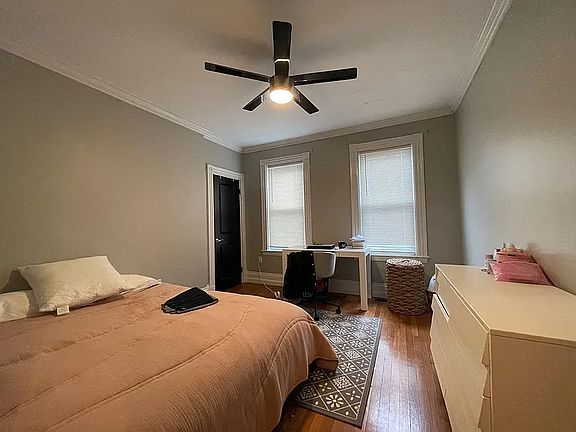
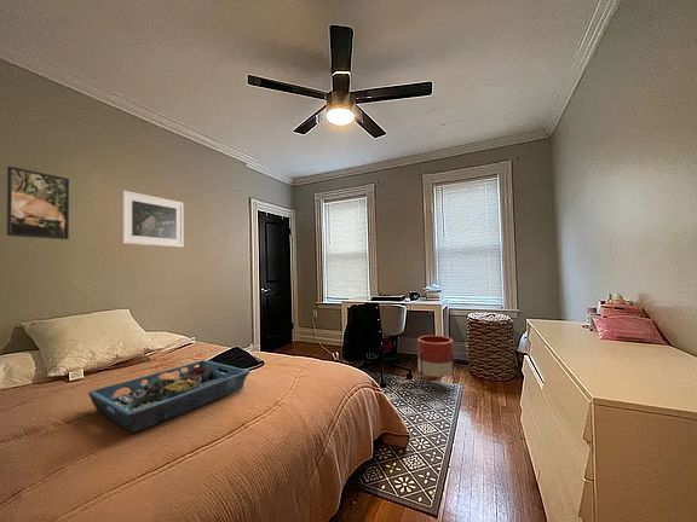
+ planter [416,335,456,390]
+ serving tray [87,359,252,434]
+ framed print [6,166,70,240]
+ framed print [121,190,185,249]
